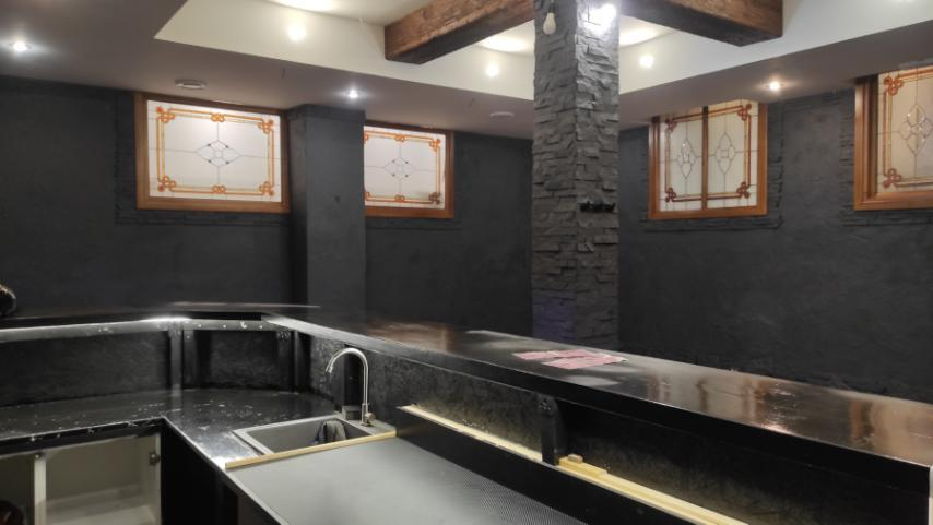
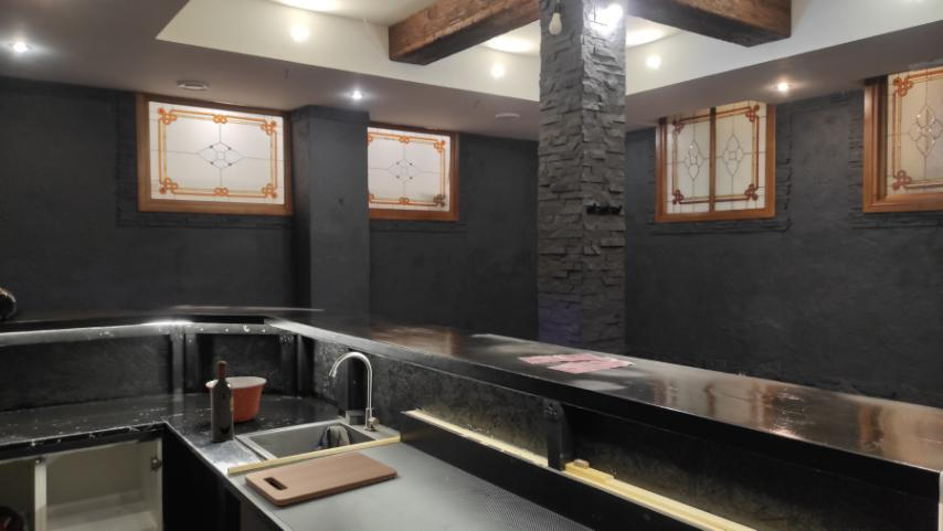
+ wine bottle [210,360,234,443]
+ cutting board [244,450,399,507]
+ mixing bowl [204,376,267,423]
